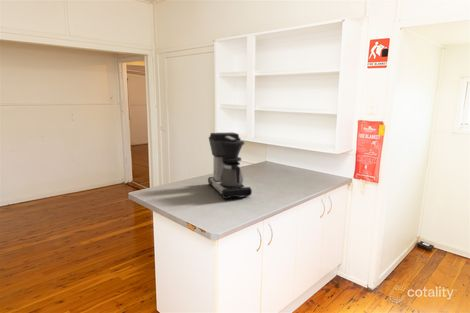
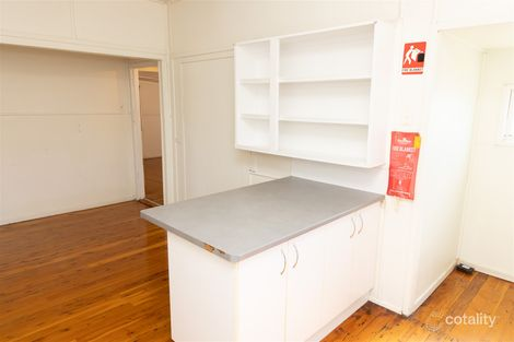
- coffee maker [207,132,253,200]
